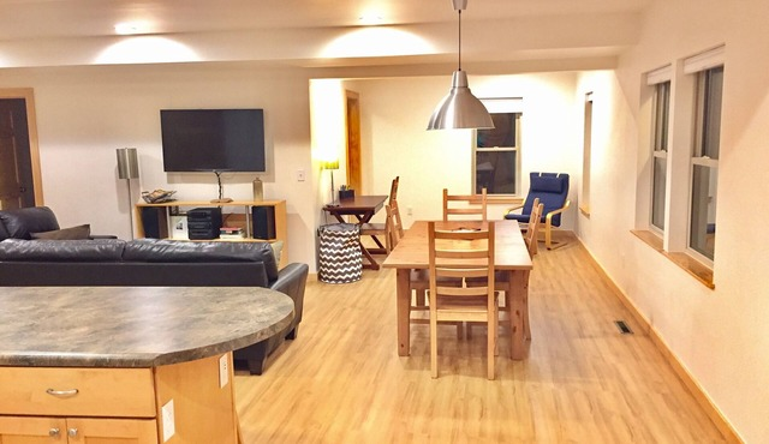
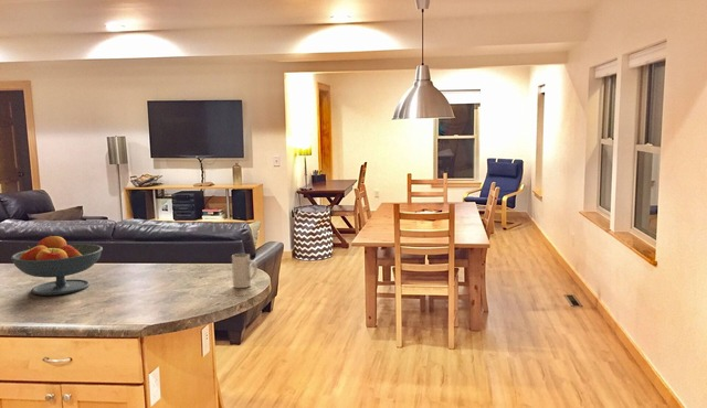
+ mug [231,253,258,289]
+ fruit bowl [10,234,104,297]
